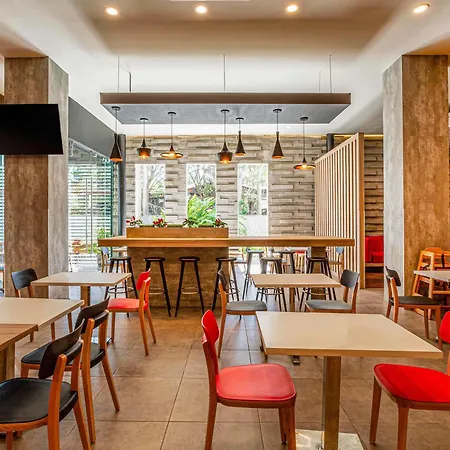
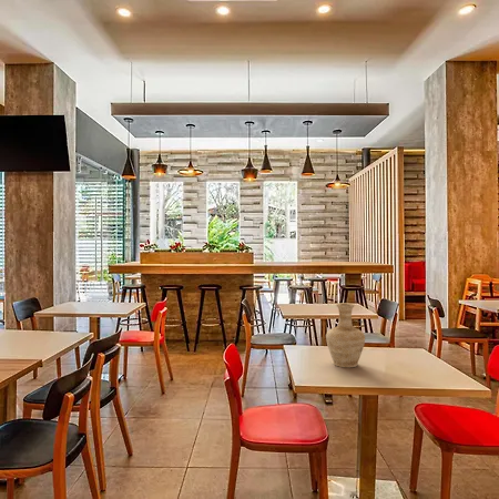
+ vase [325,302,366,368]
